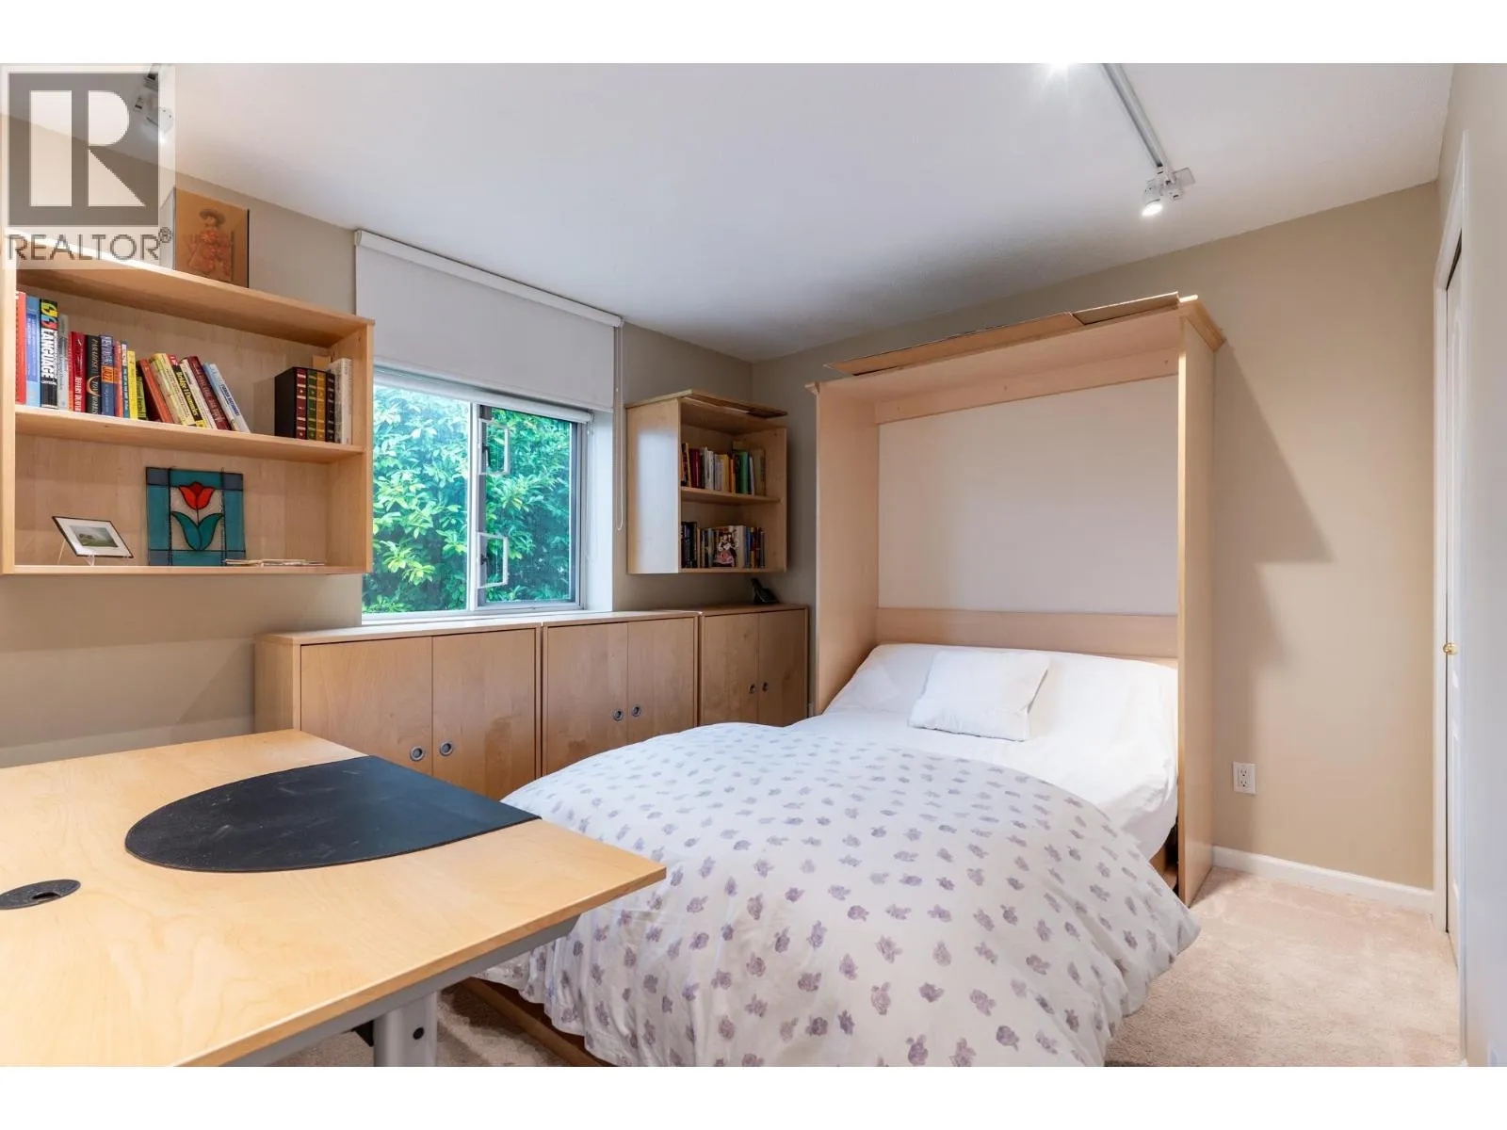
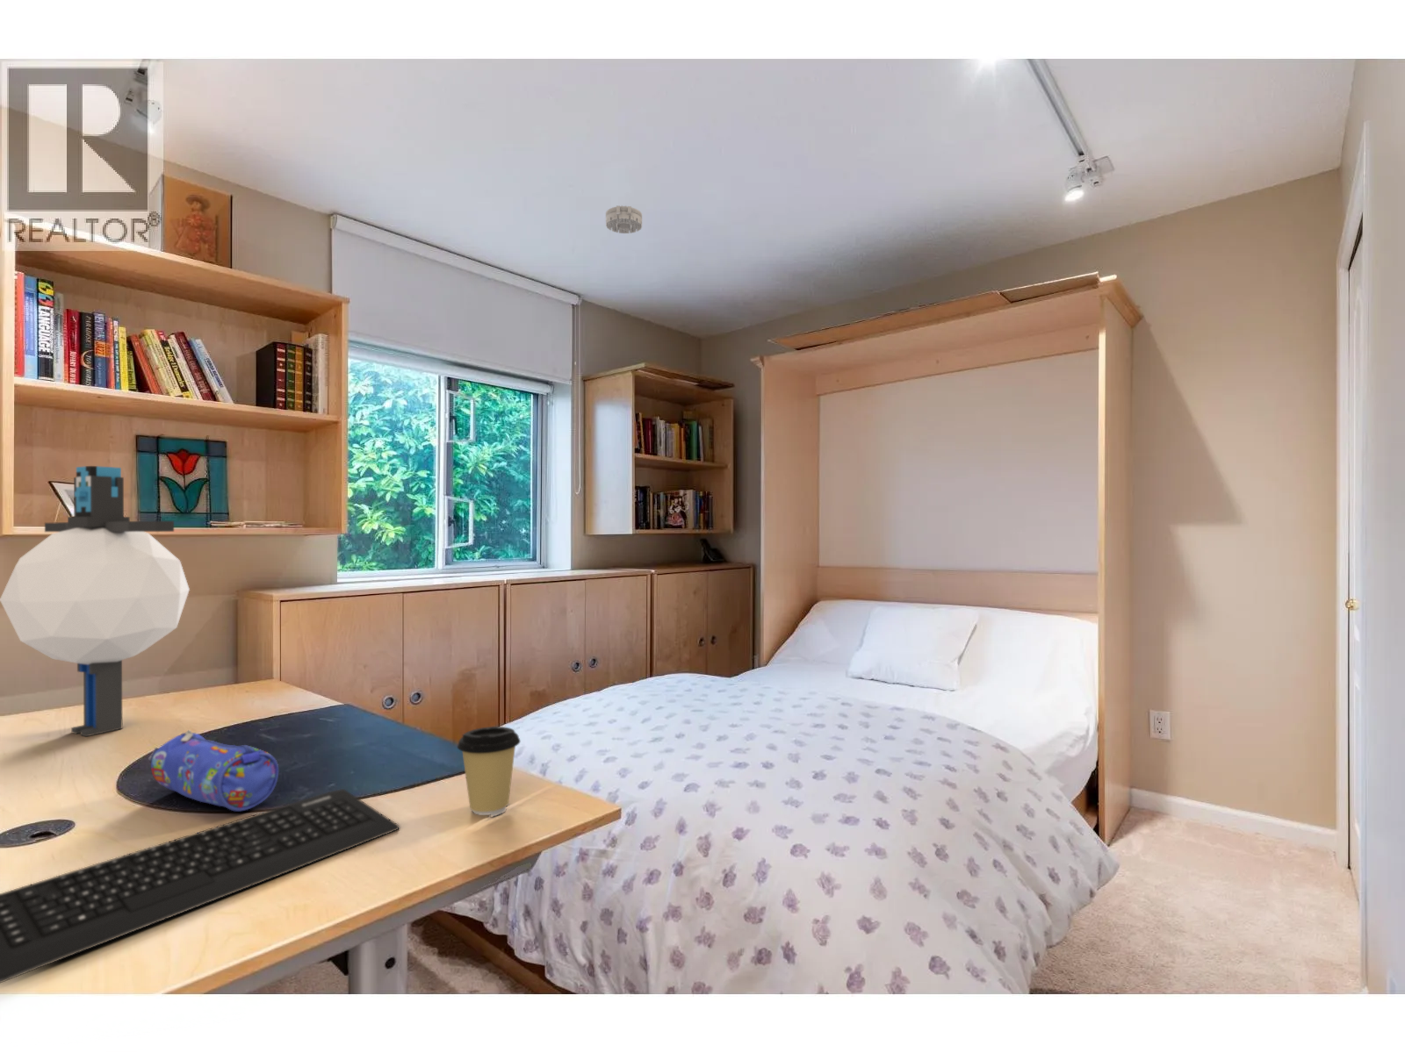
+ smoke detector [605,206,643,234]
+ toy figurine [0,465,190,737]
+ coffee cup [457,726,521,817]
+ keyboard [0,788,400,983]
+ pencil case [147,729,279,813]
